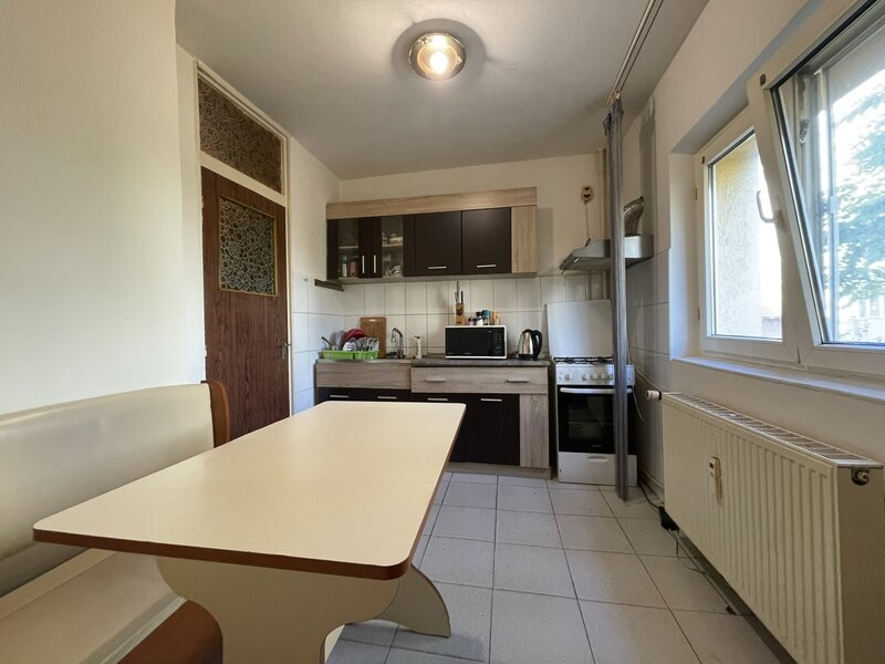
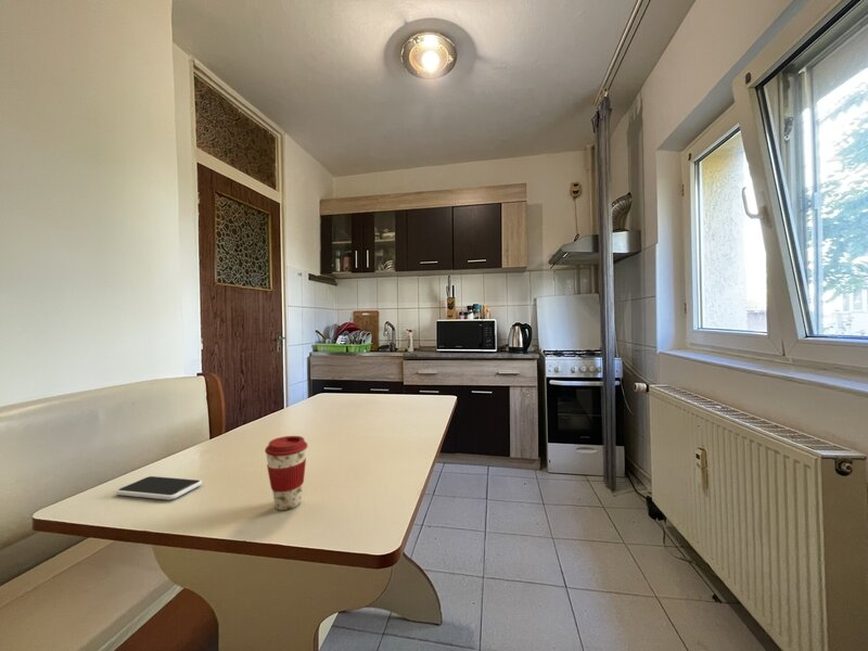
+ coffee cup [264,435,309,511]
+ smartphone [115,475,203,501]
